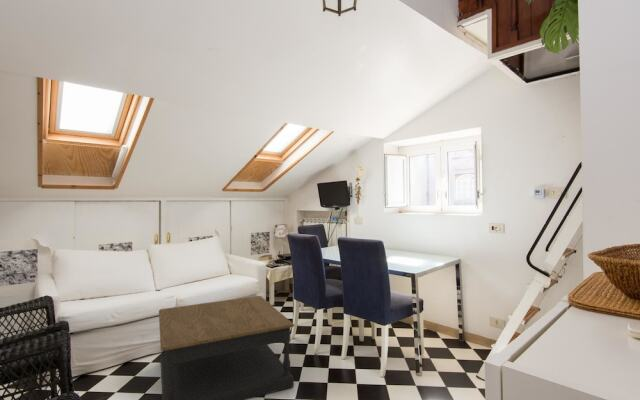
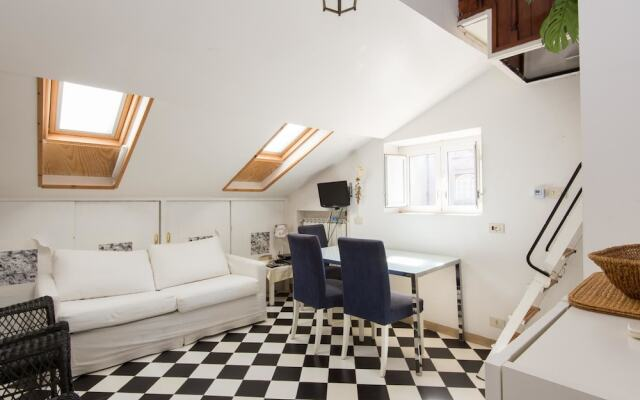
- coffee table [158,295,295,400]
